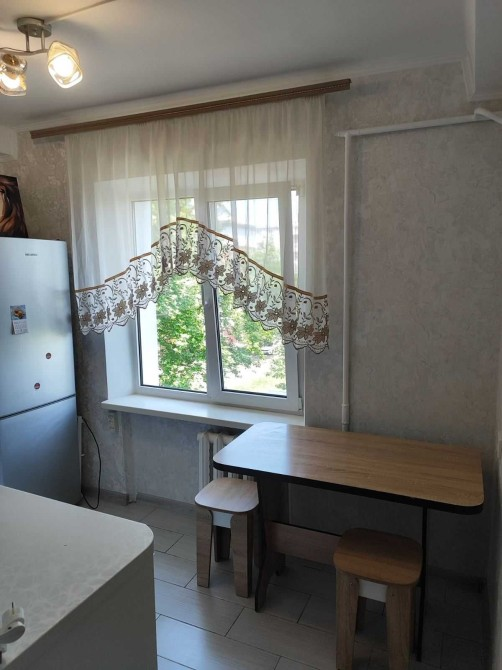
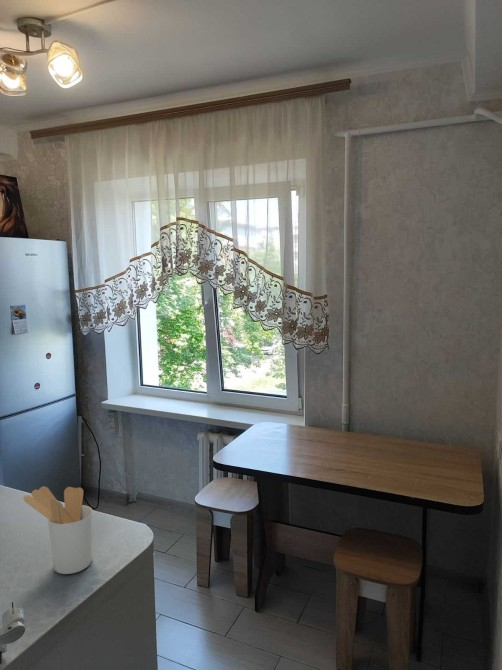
+ utensil holder [22,485,94,575]
